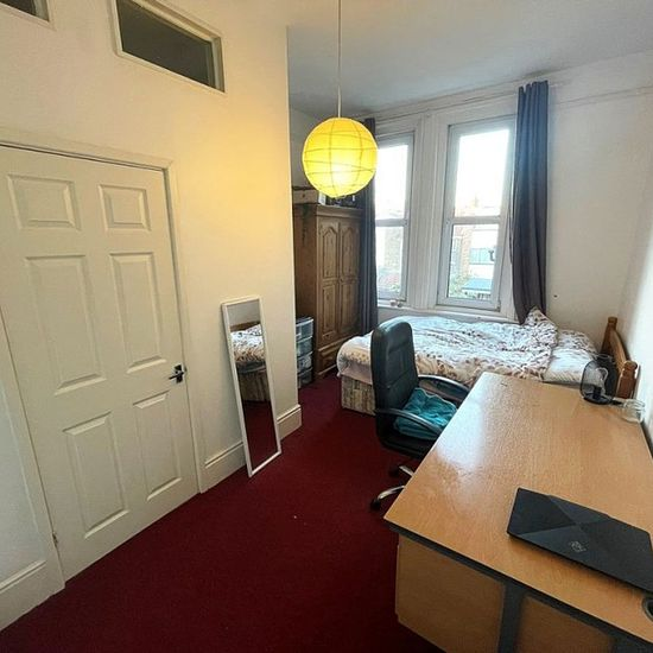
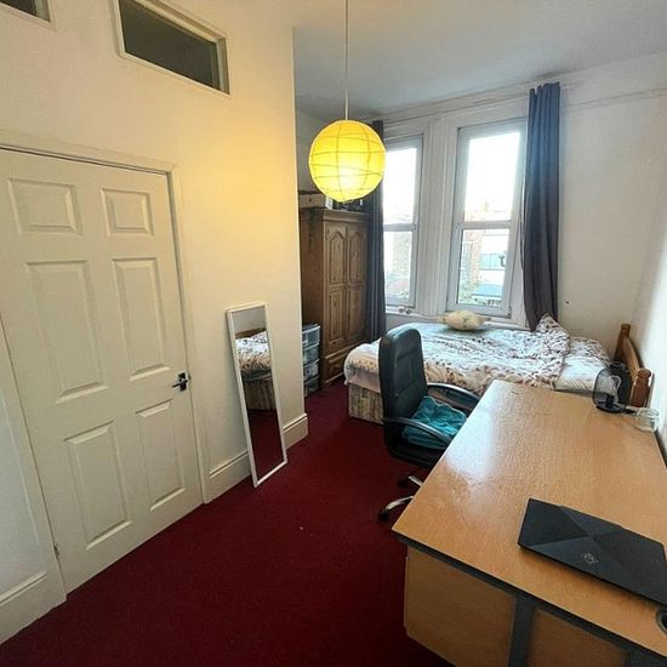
+ decorative pillow [435,309,492,331]
